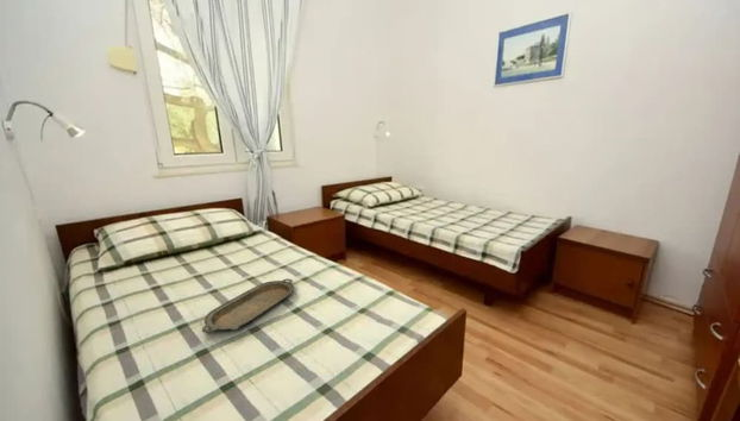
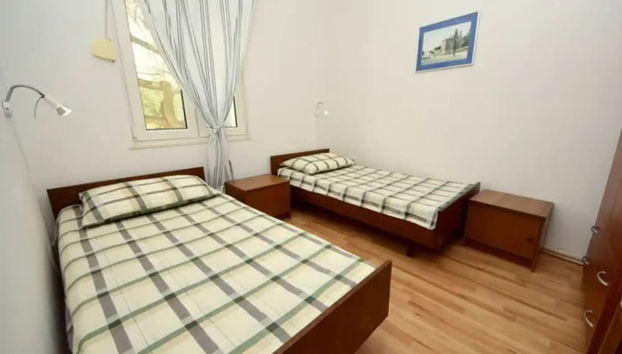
- serving tray [201,278,295,334]
